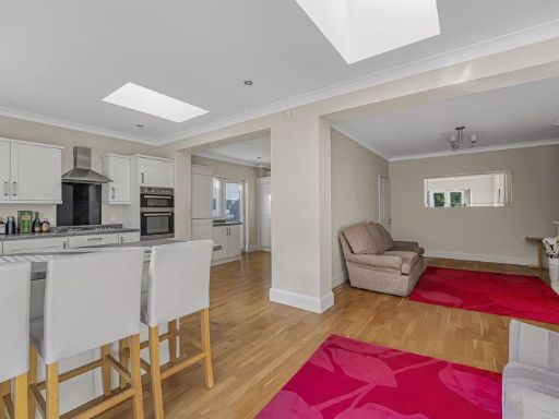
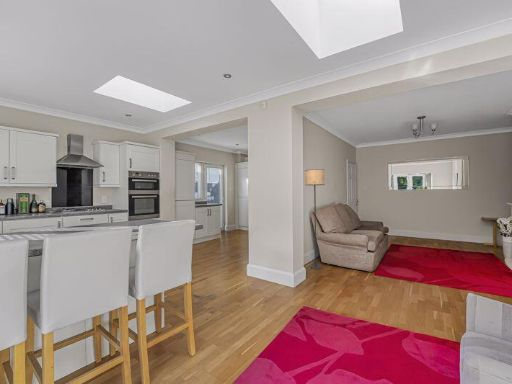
+ floor lamp [304,168,326,270]
